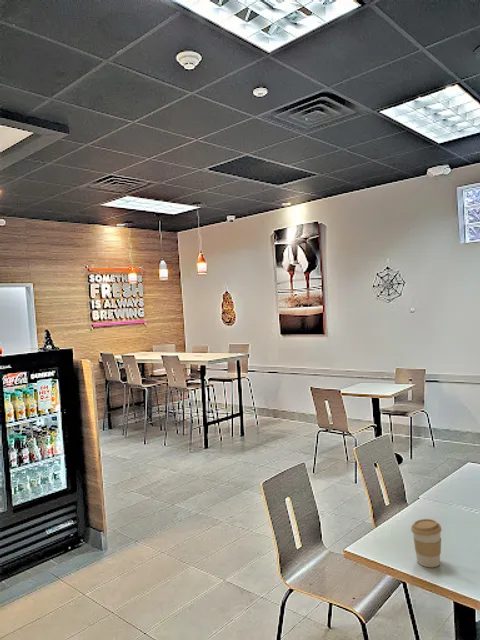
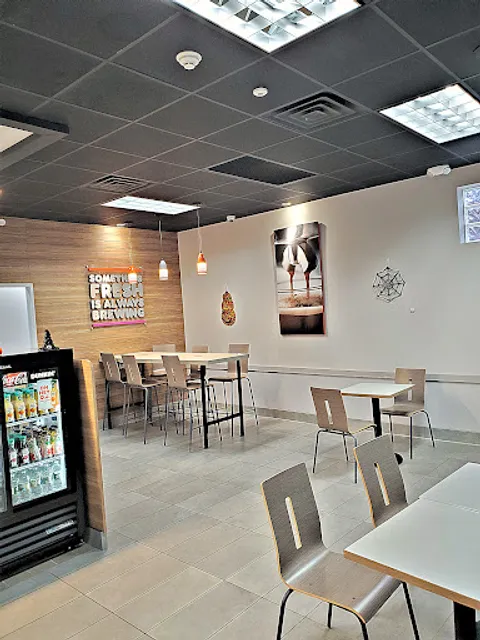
- coffee cup [410,518,443,568]
